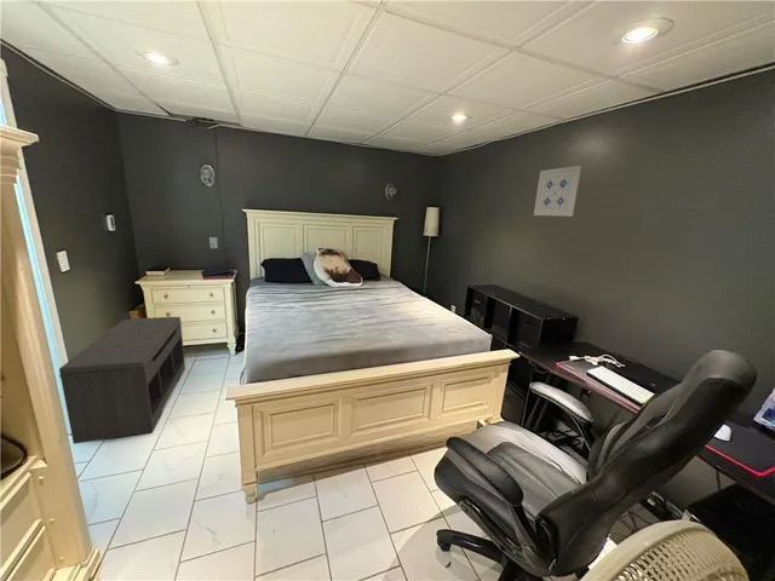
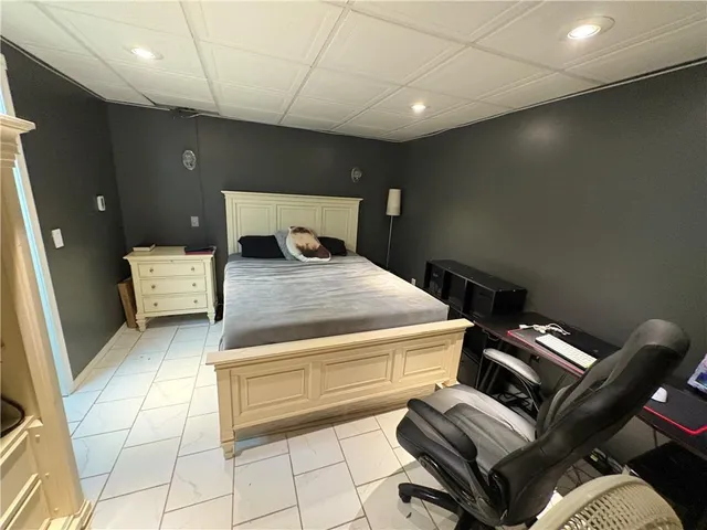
- wall art [533,165,582,218]
- bench [58,316,186,445]
